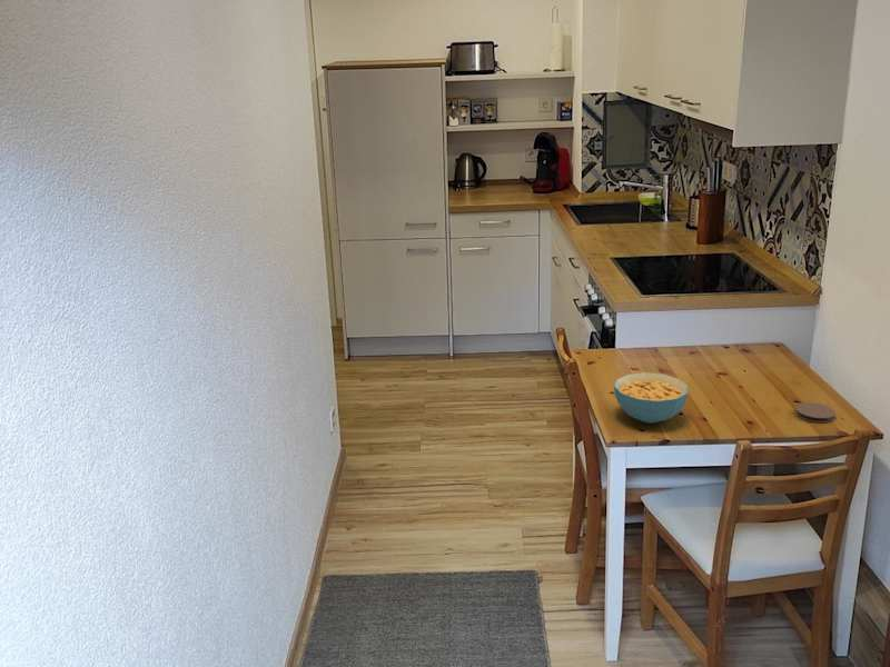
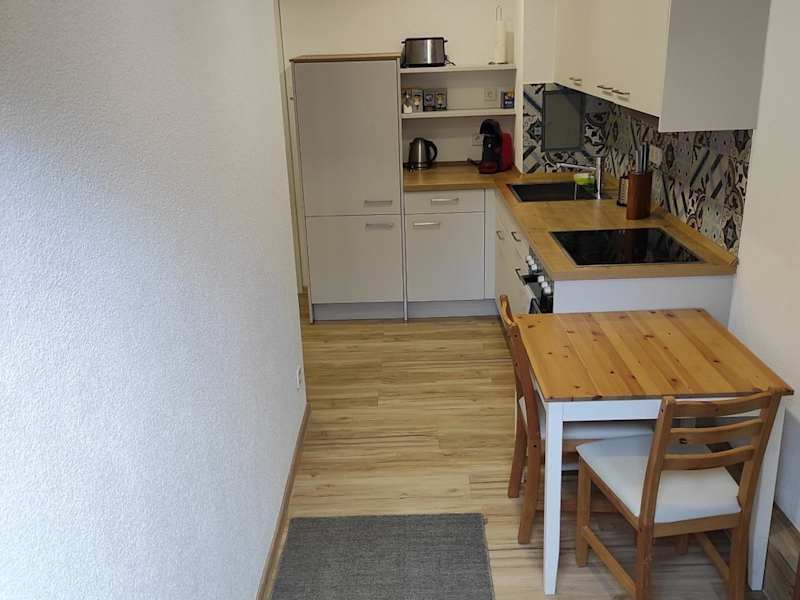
- coaster [794,401,837,424]
- cereal bowl [613,371,690,425]
